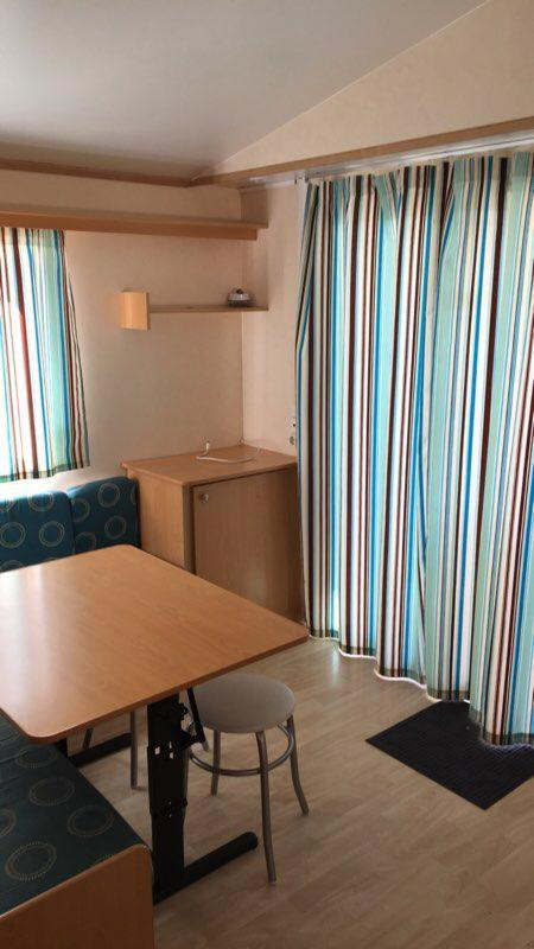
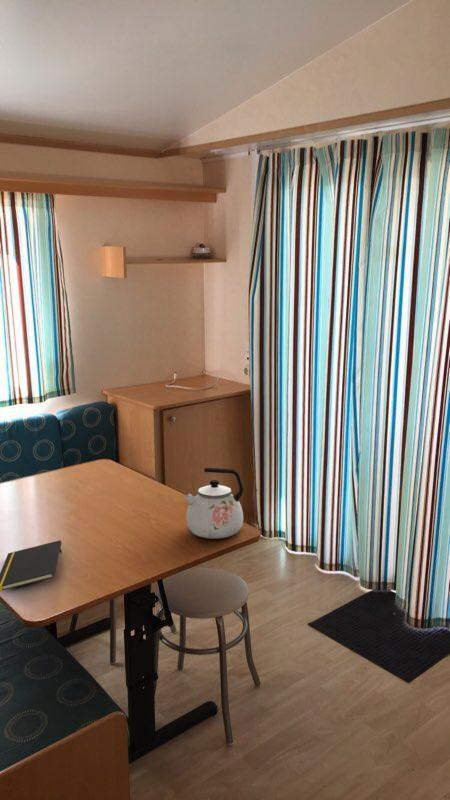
+ notepad [0,539,63,592]
+ kettle [183,467,244,540]
